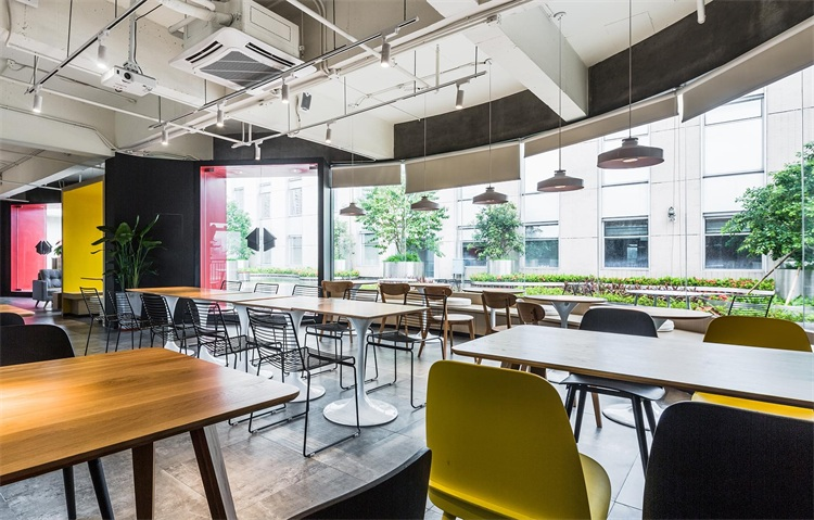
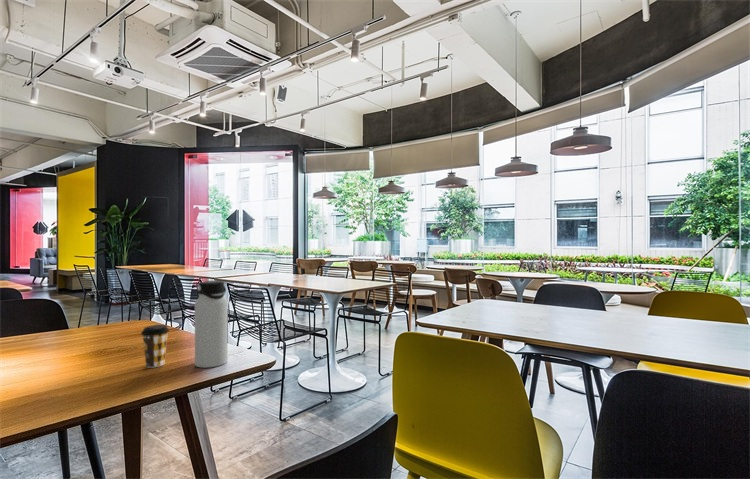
+ coffee cup [140,324,170,369]
+ water bottle [194,280,229,369]
